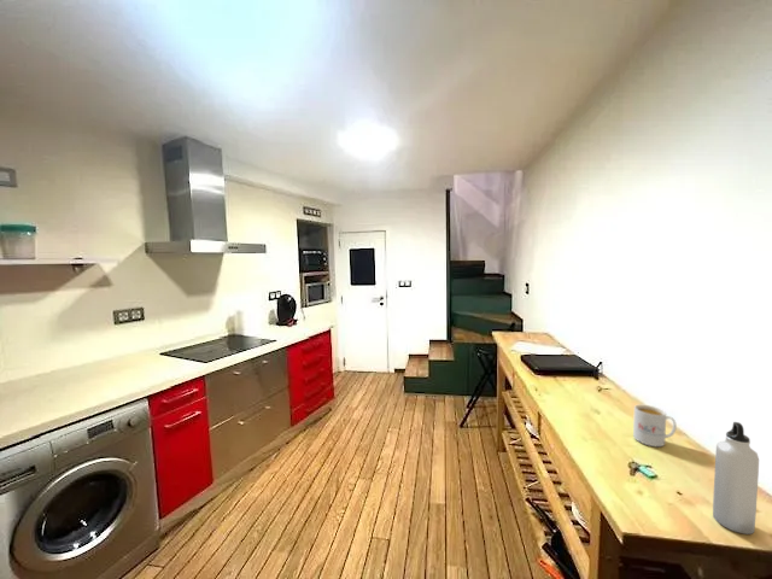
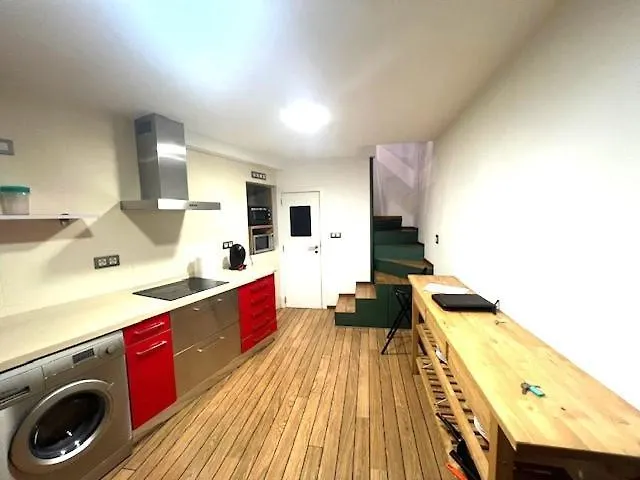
- water bottle [712,421,760,536]
- mug [632,404,678,448]
